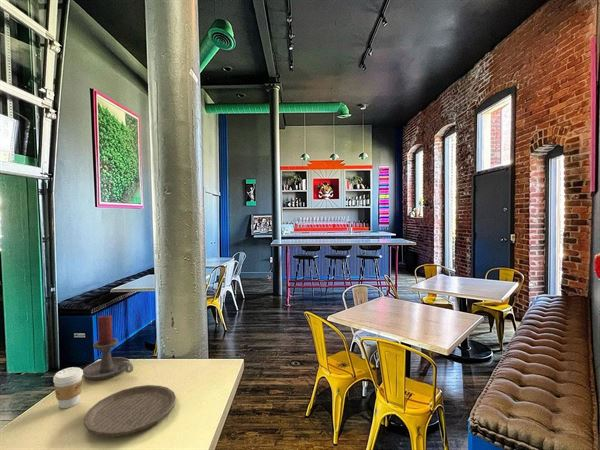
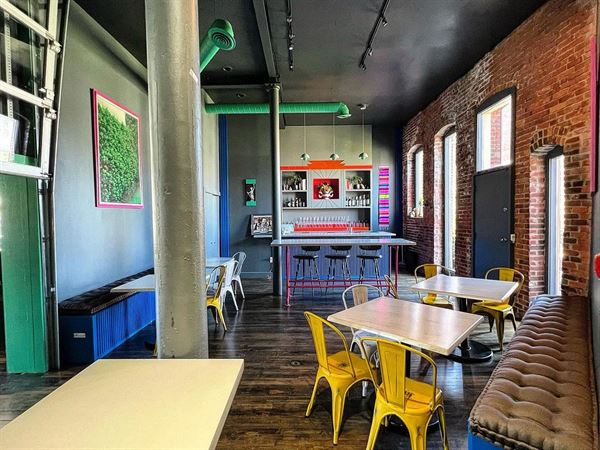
- candle holder [82,314,134,381]
- plate [82,384,177,438]
- coffee cup [52,366,83,409]
